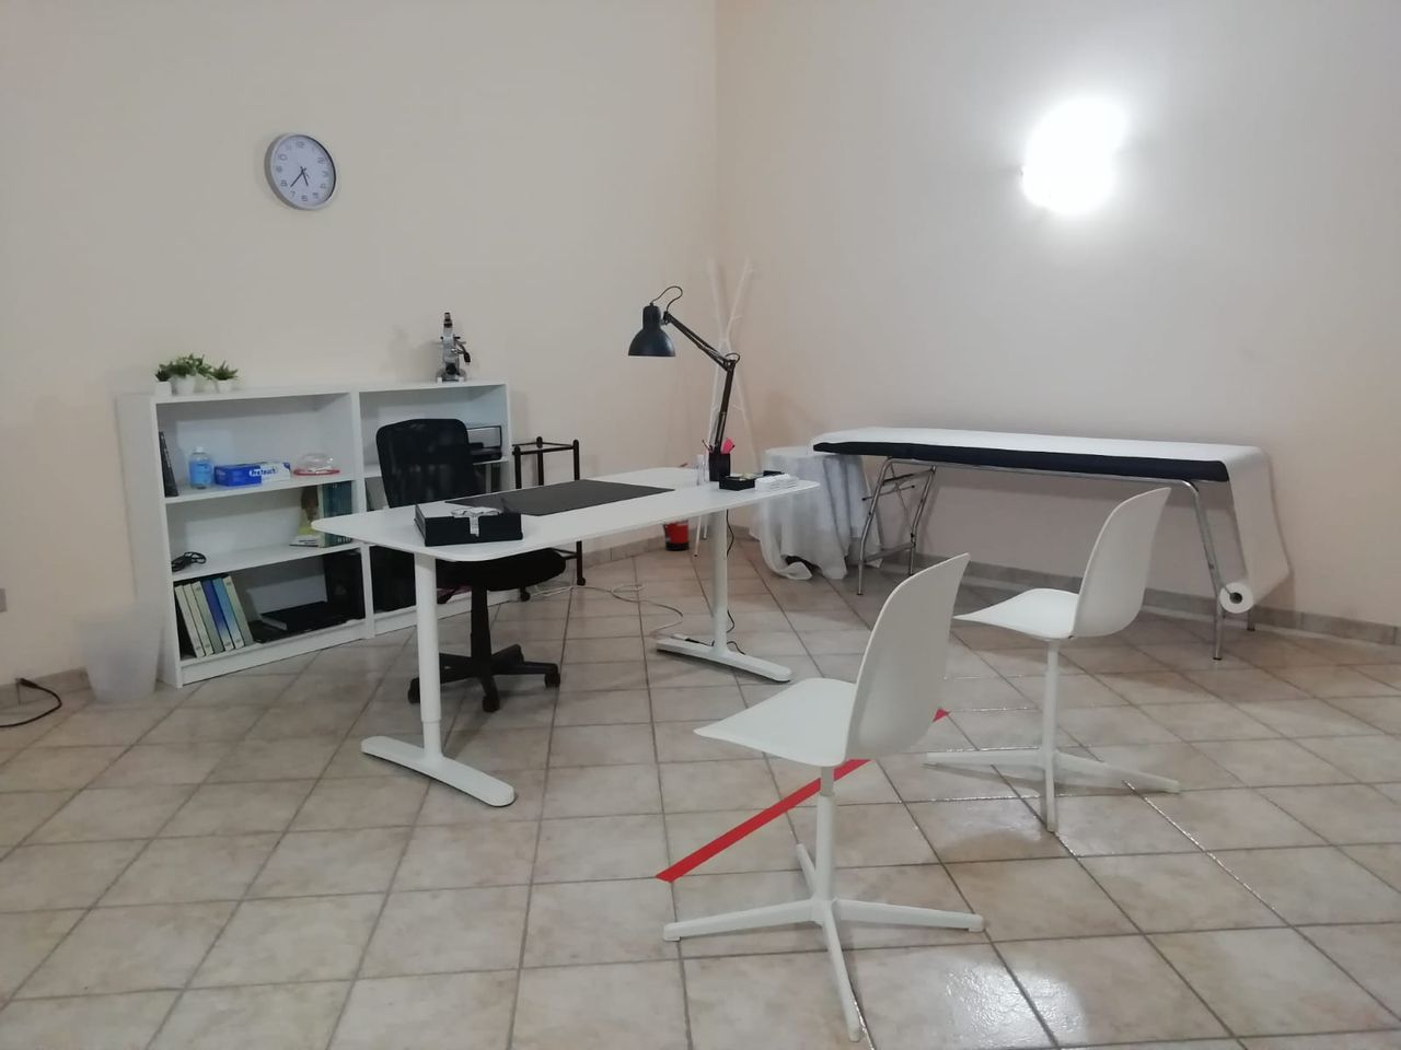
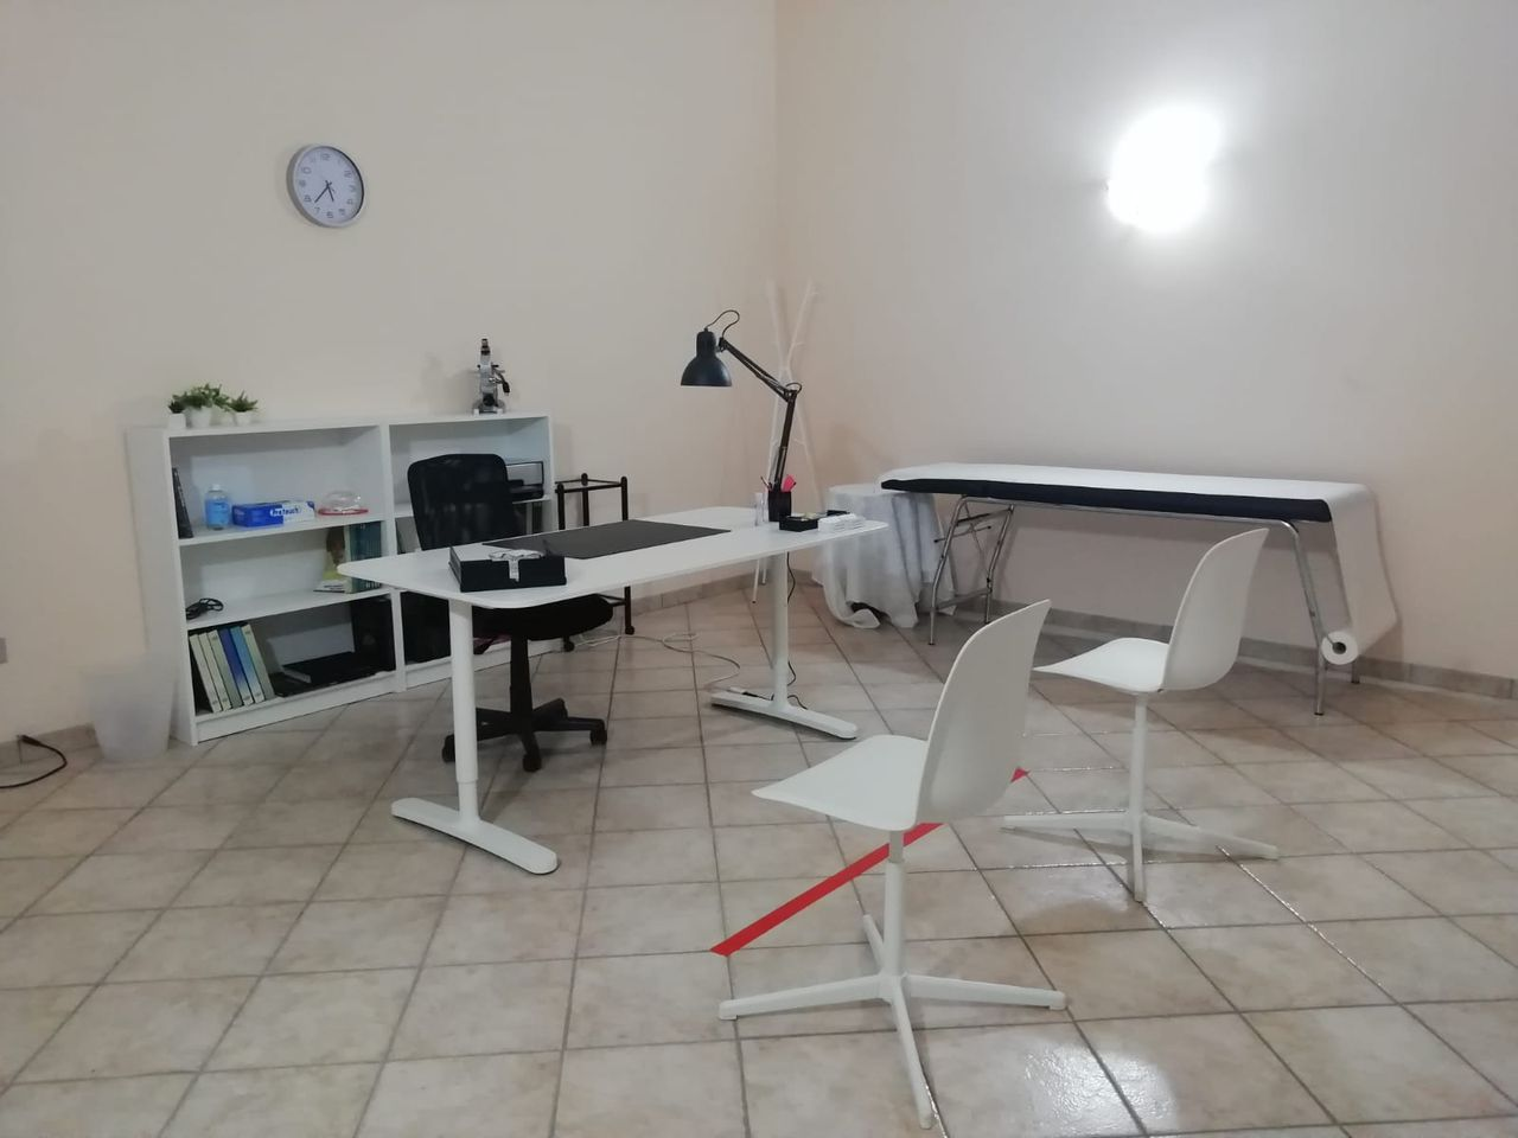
- fire extinguisher [661,461,691,551]
